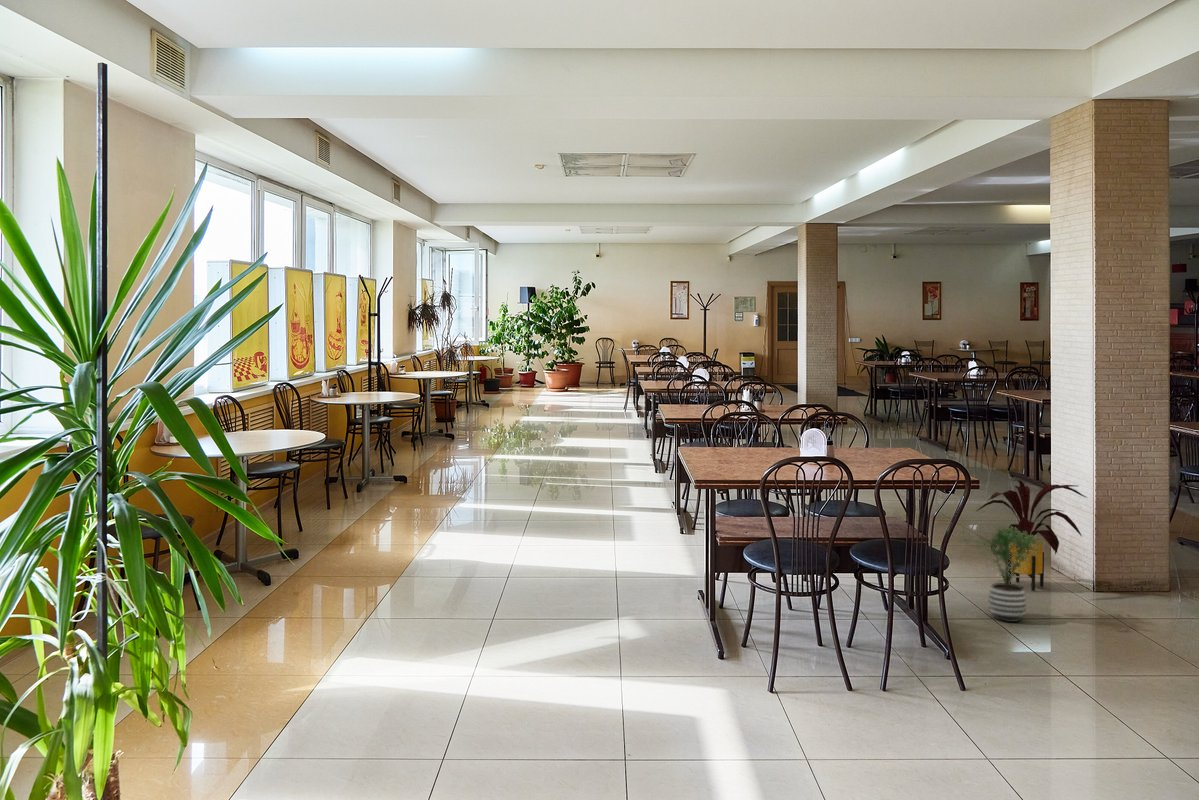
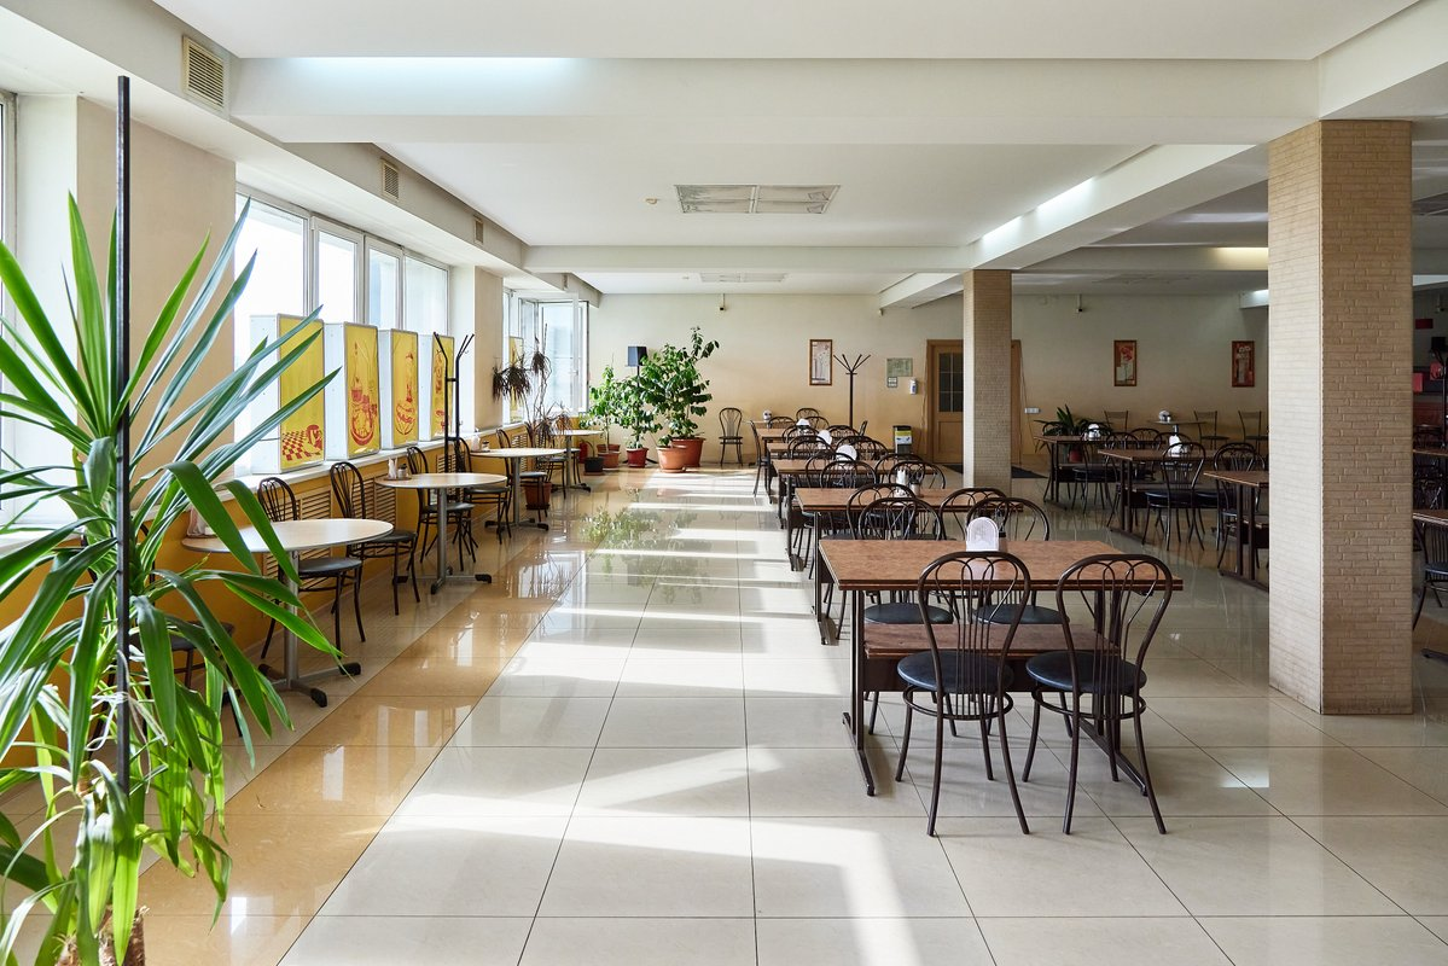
- house plant [976,479,1088,592]
- potted plant [971,524,1045,623]
